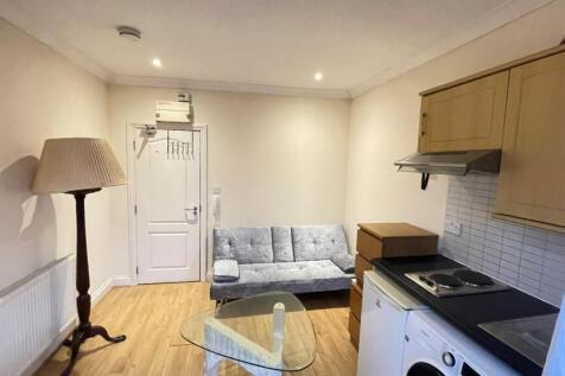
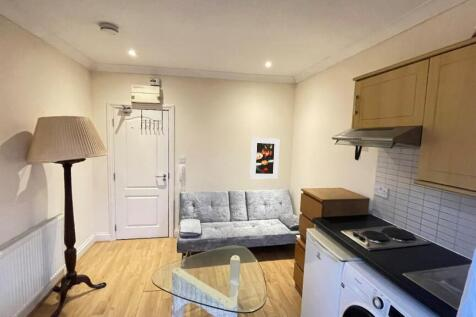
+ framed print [249,137,281,180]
